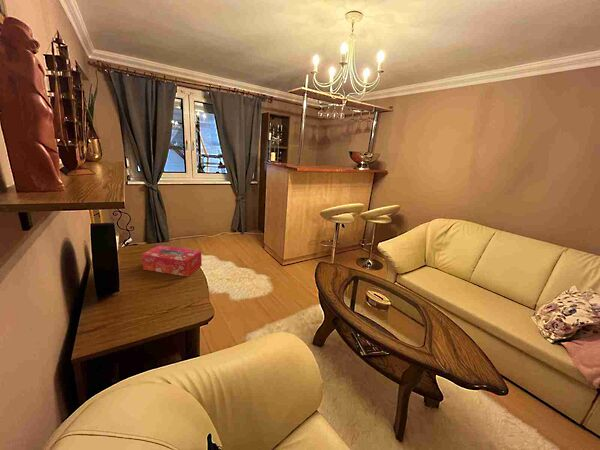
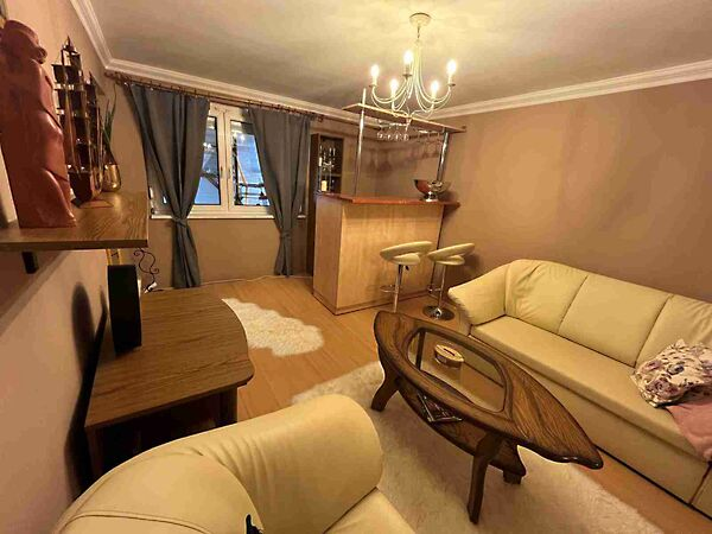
- tissue box [141,244,203,277]
